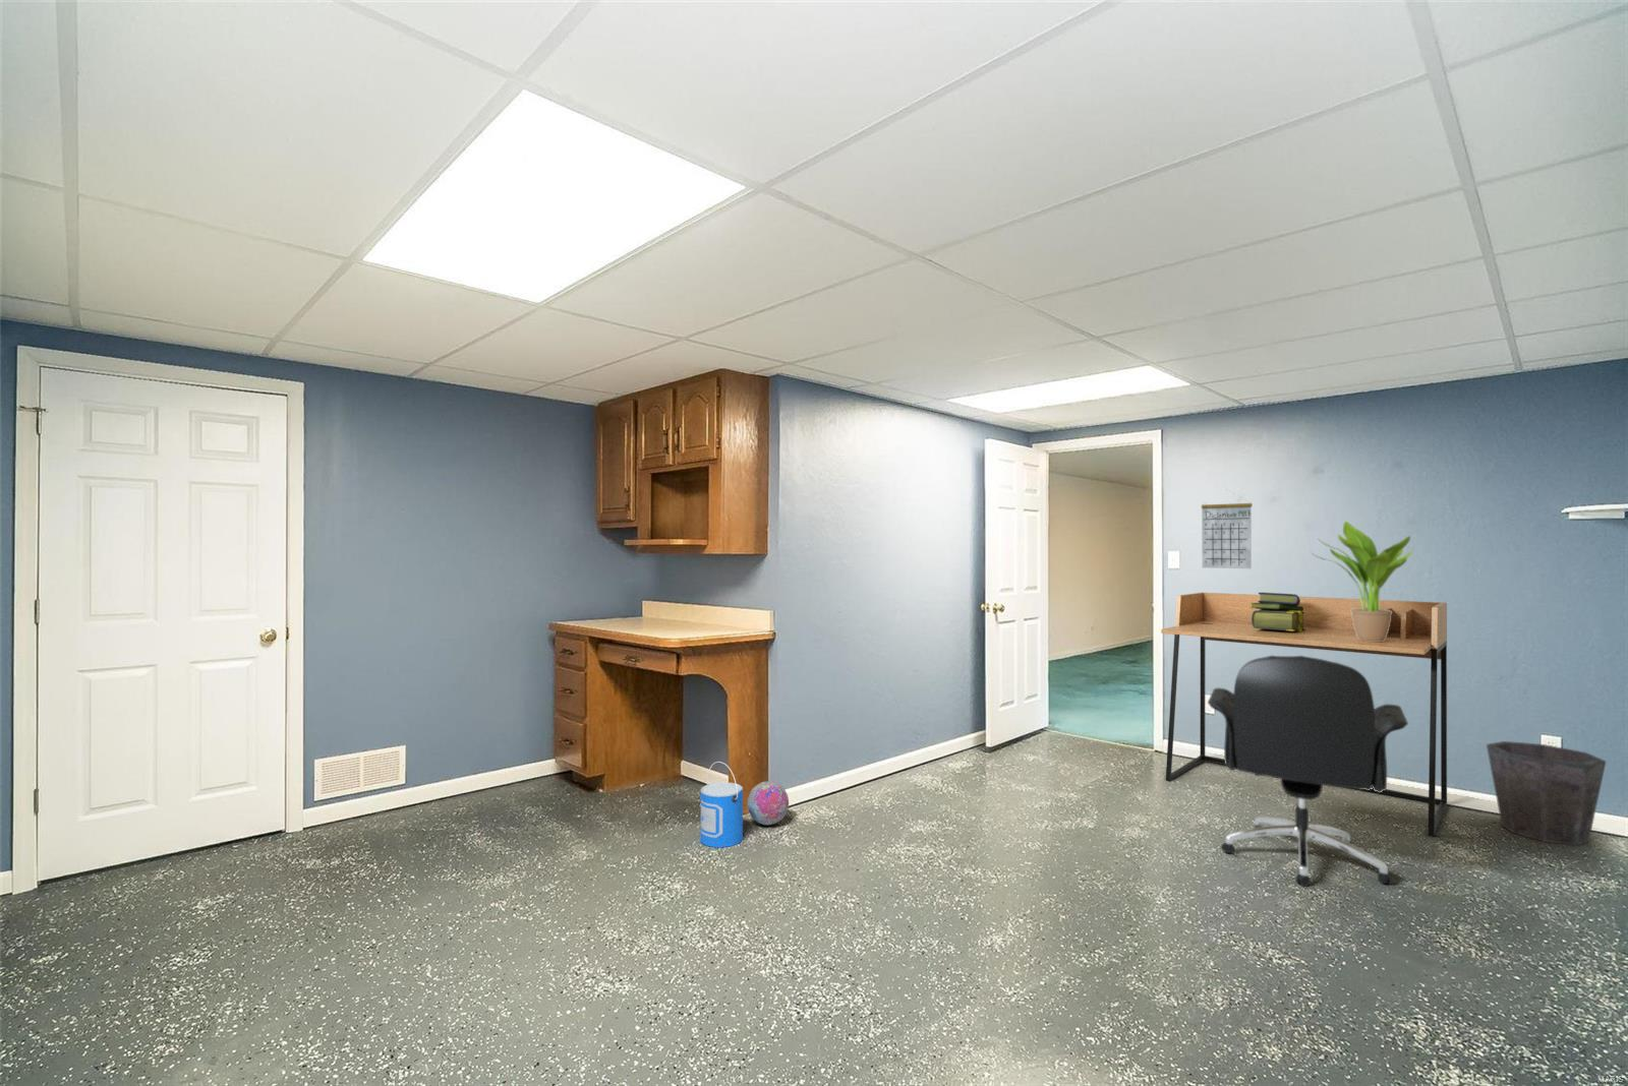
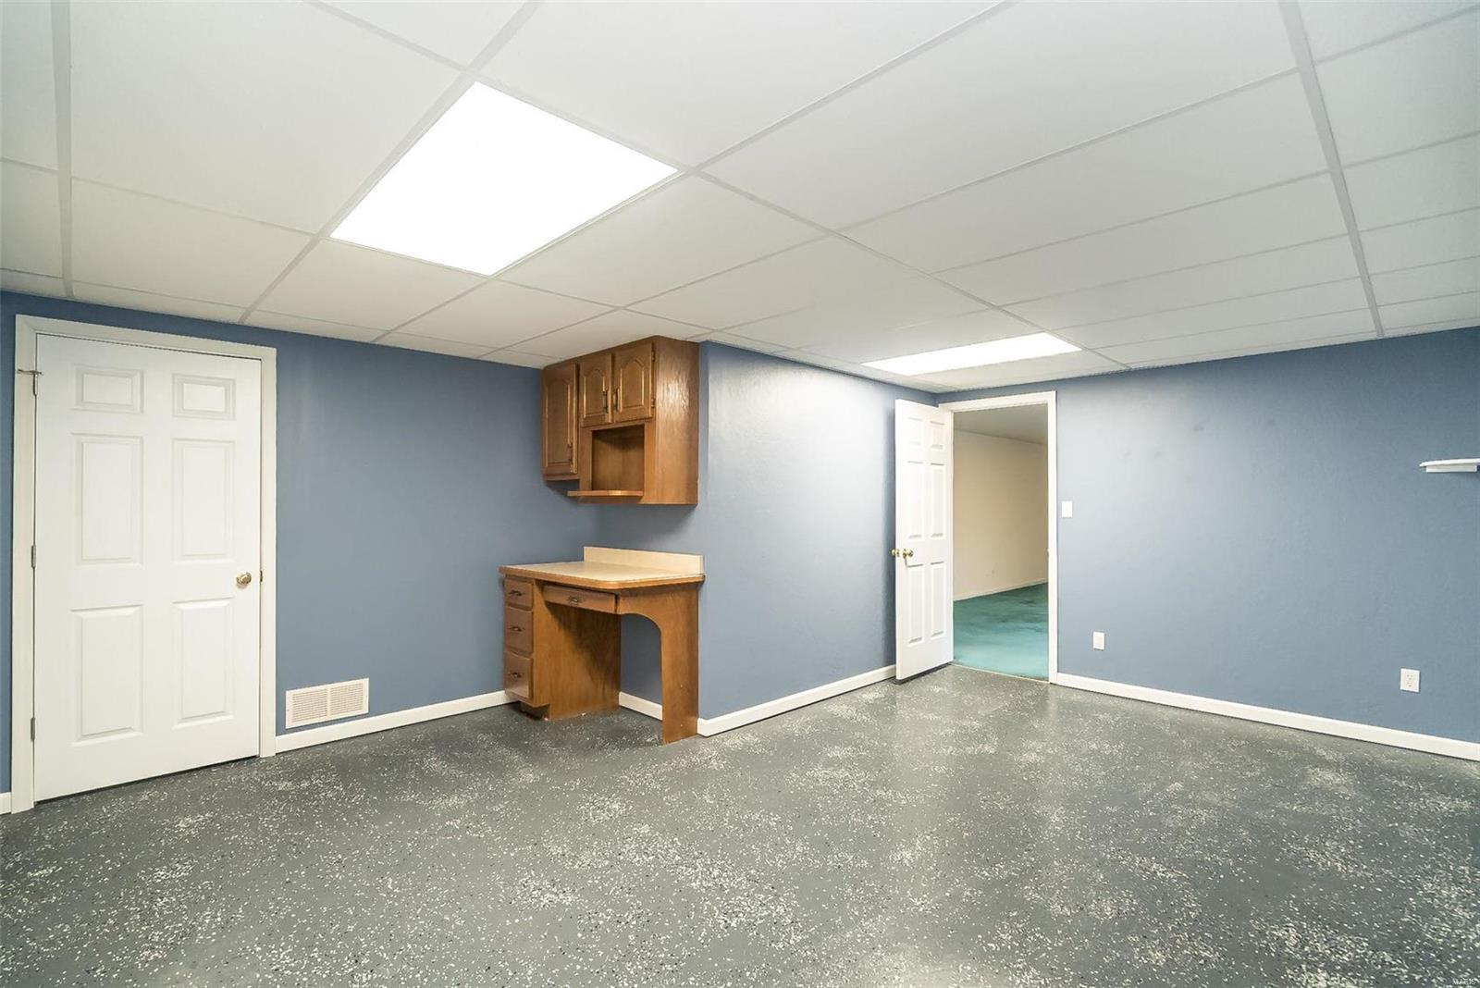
- stack of books [1250,590,1306,631]
- desk [1160,591,1447,838]
- office chair [1206,655,1410,887]
- bucket [699,761,744,848]
- decorative ball [747,779,789,825]
- potted plant [1309,521,1413,641]
- calendar [1200,488,1252,570]
- waste bin [1485,741,1606,847]
